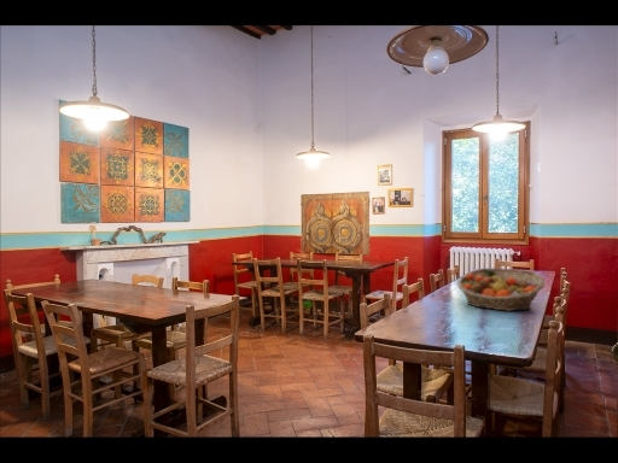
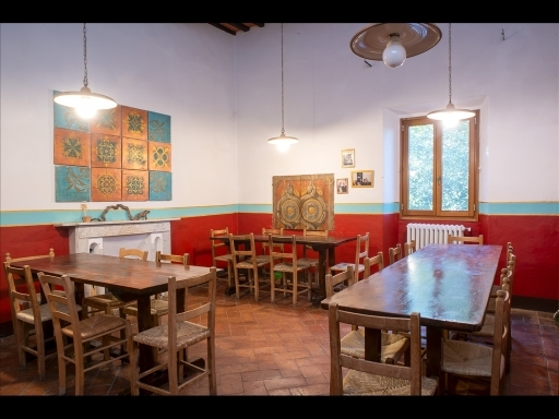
- fruit basket [456,266,546,312]
